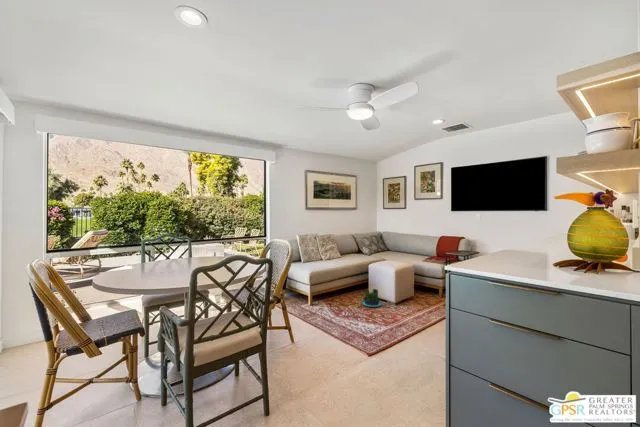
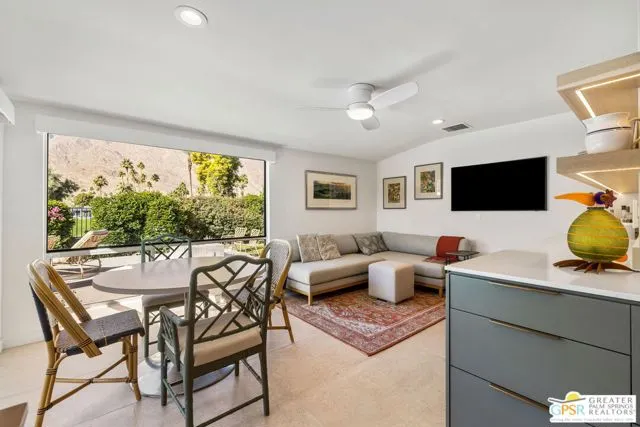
- potted plant [361,288,383,308]
